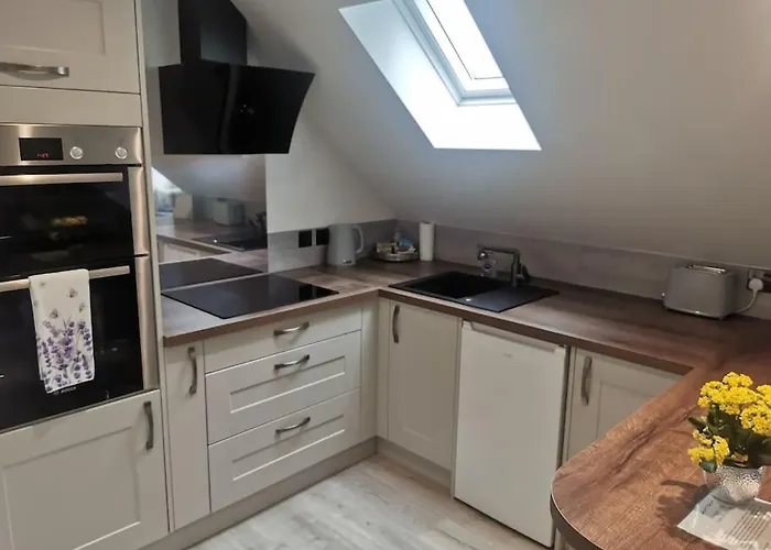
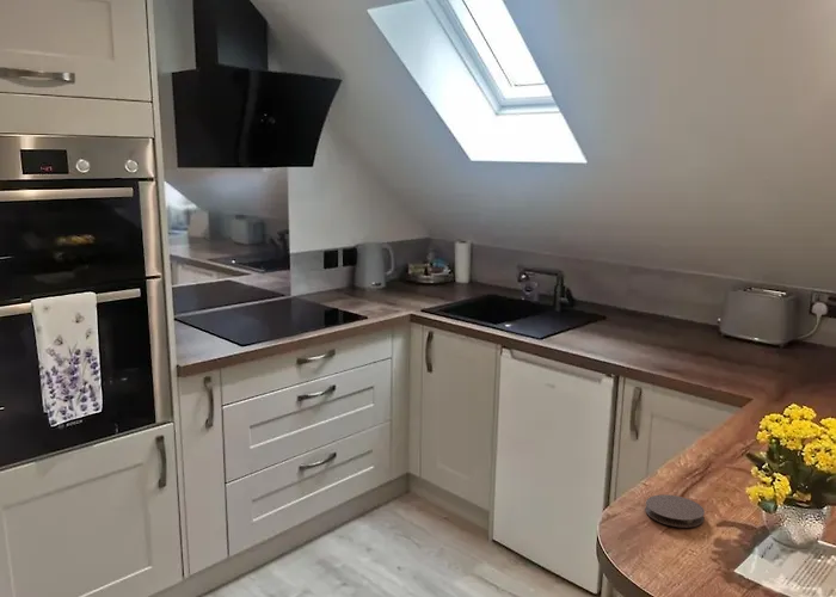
+ coaster [645,493,706,529]
